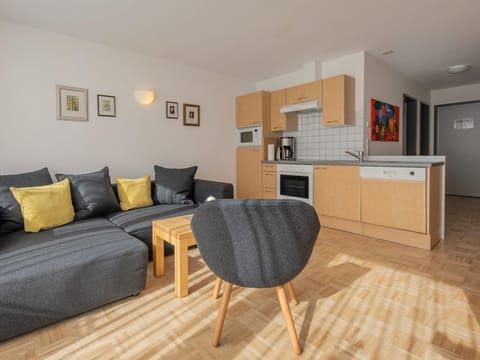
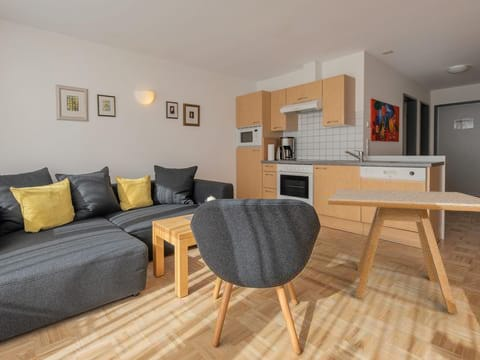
+ dining table [327,188,480,315]
